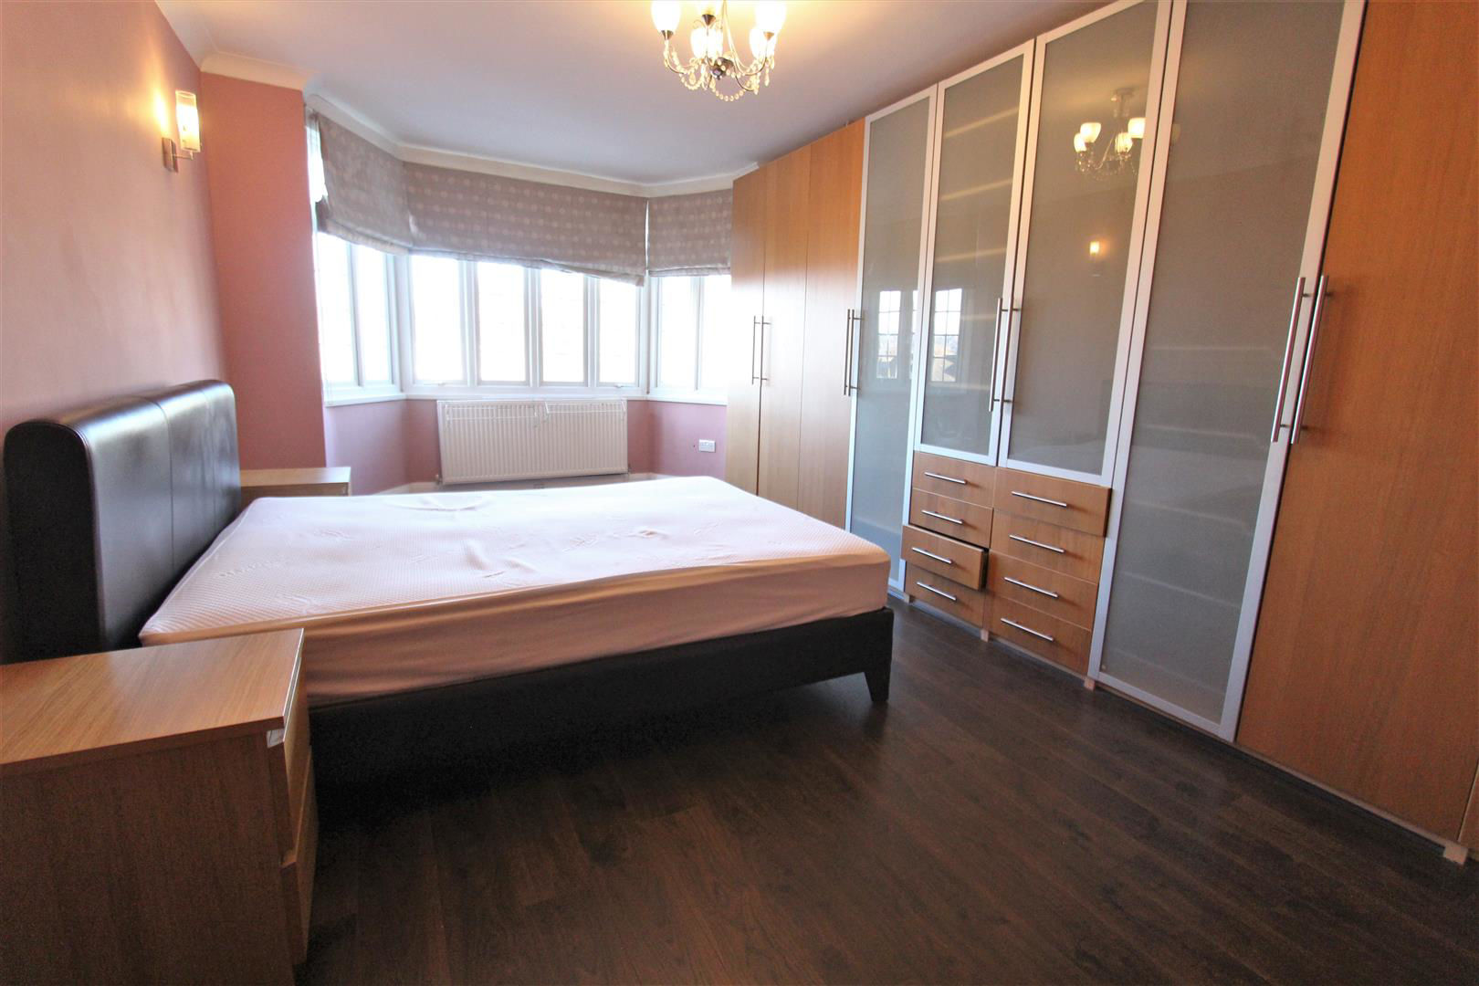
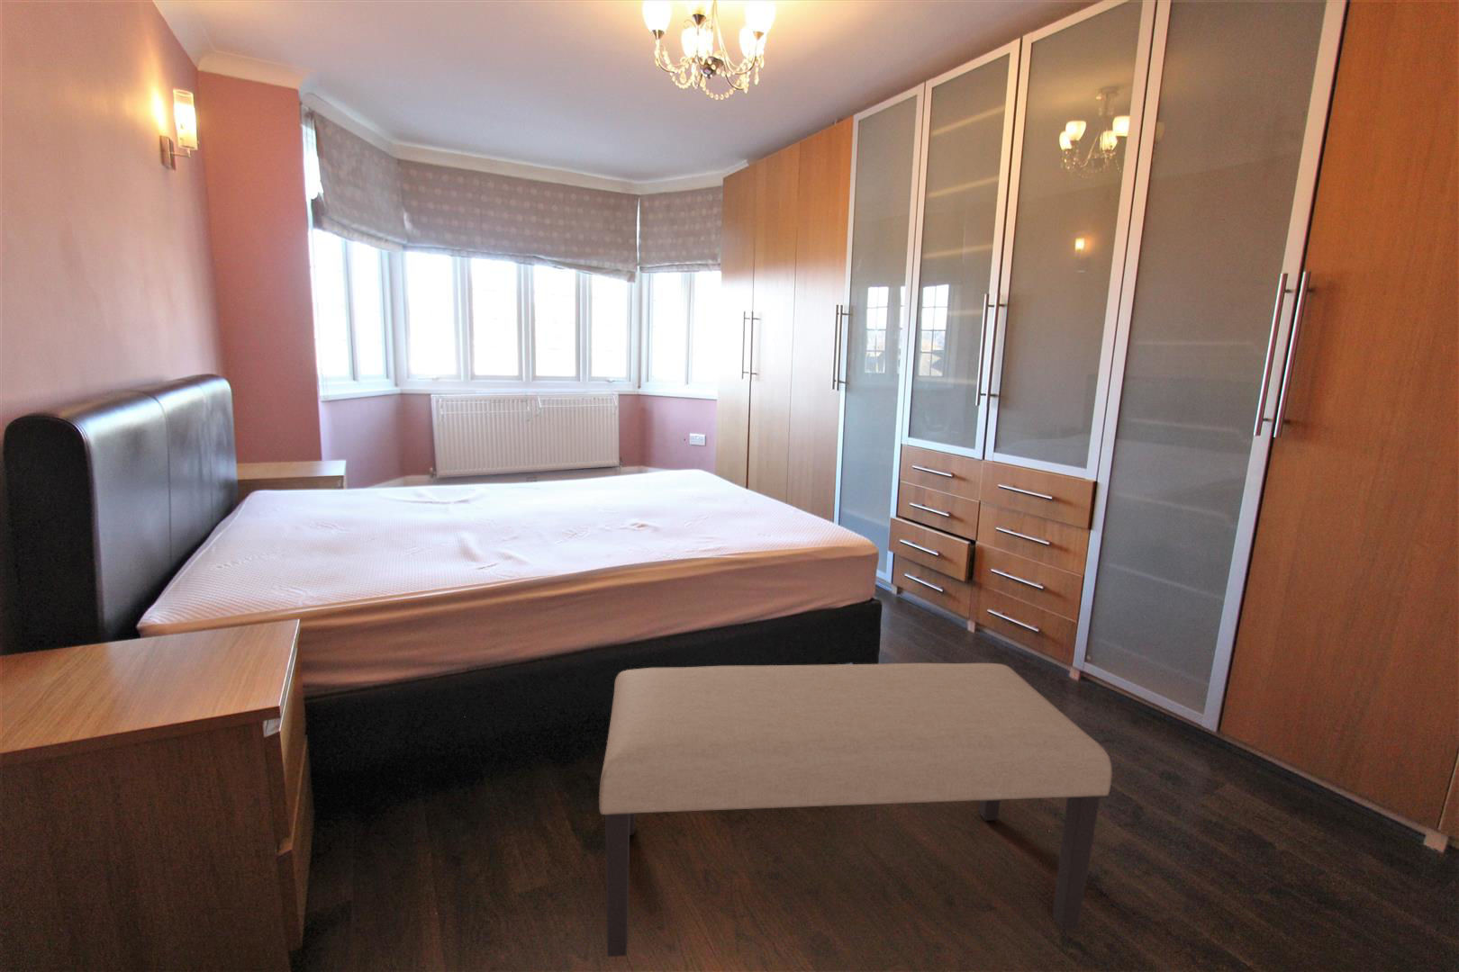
+ bench [598,663,1113,958]
